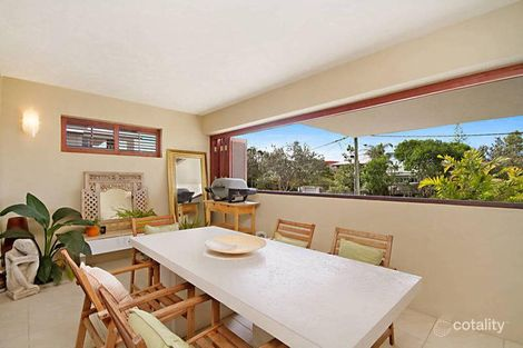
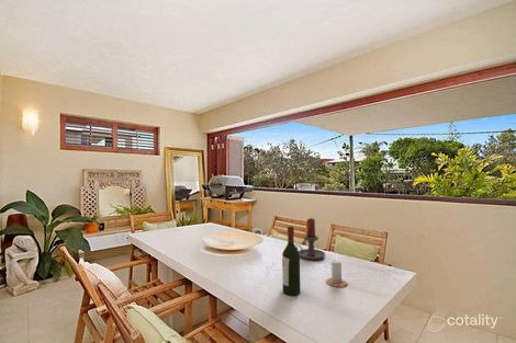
+ wine bottle [281,225,301,297]
+ candle holder [294,217,326,261]
+ candle [325,253,348,288]
